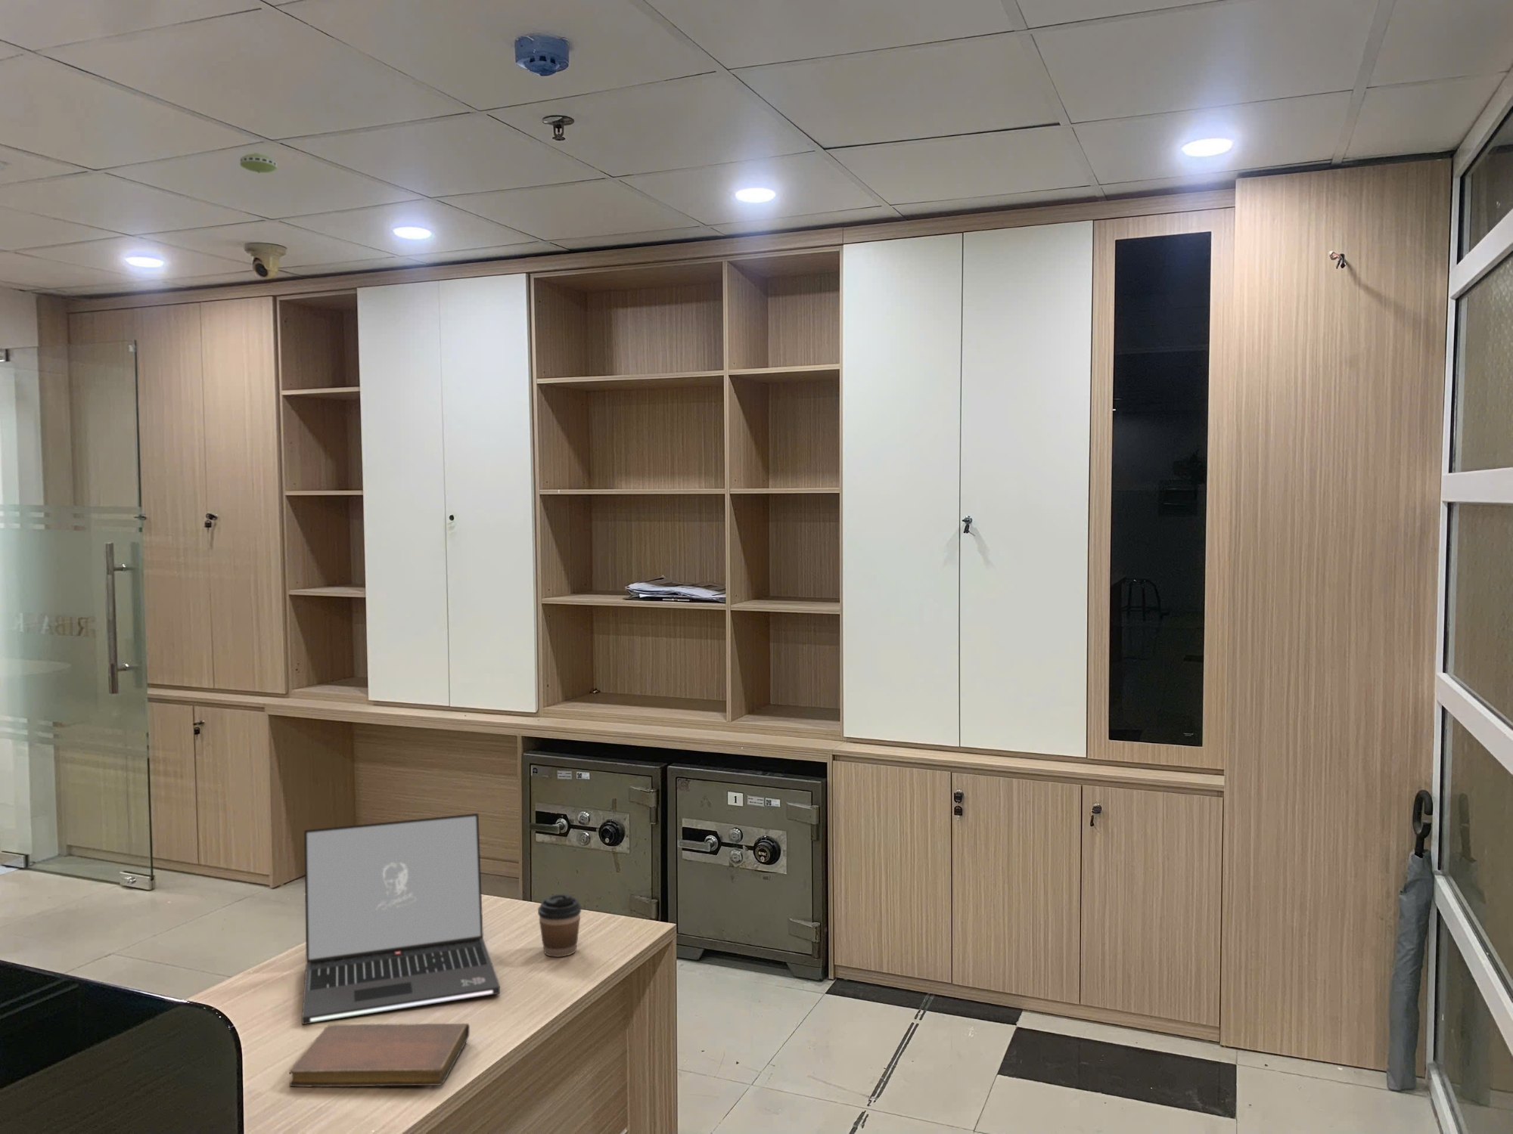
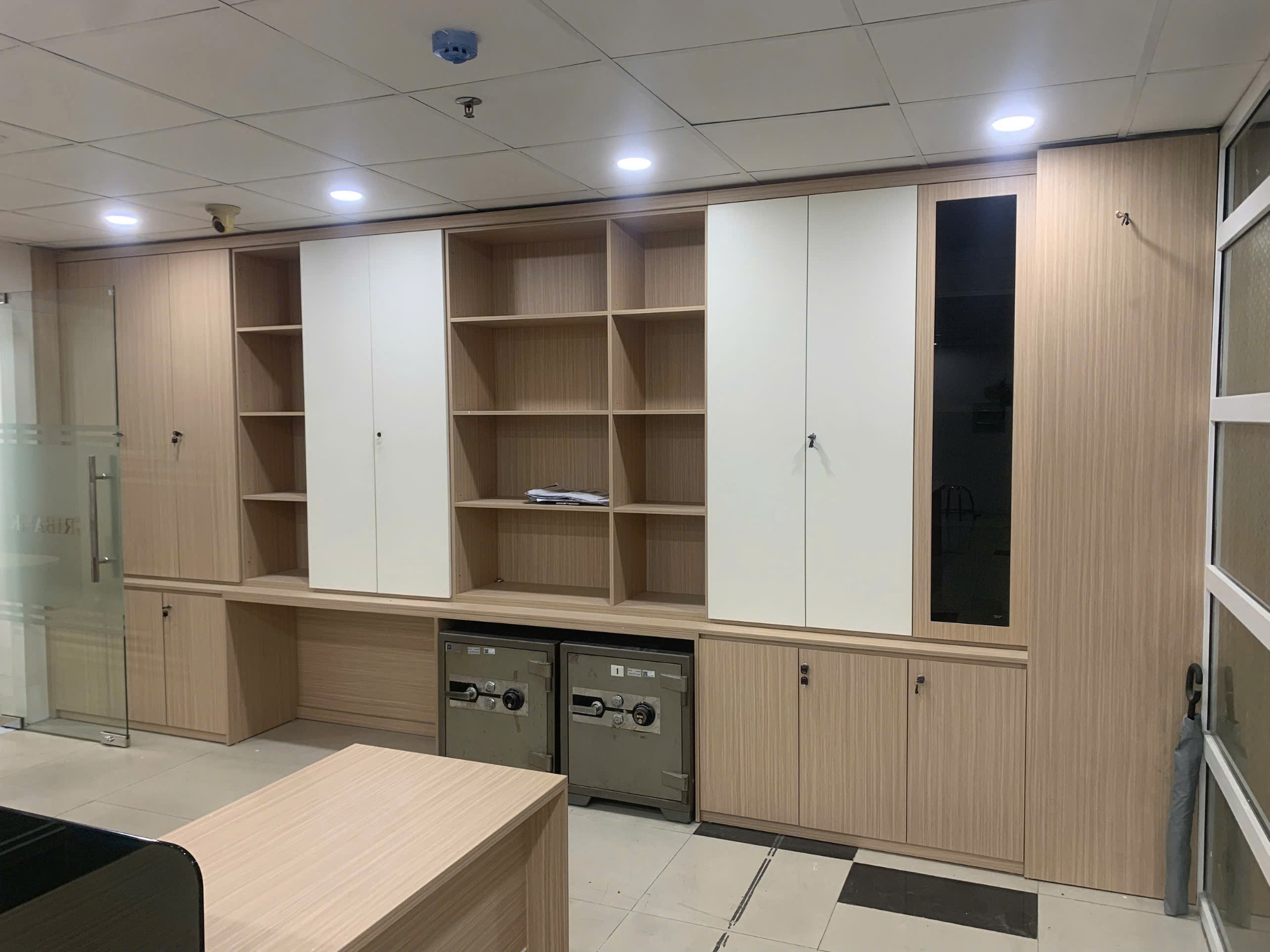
- smoke detector [239,152,279,174]
- coffee cup [537,893,583,958]
- laptop [301,812,500,1026]
- notebook [289,1023,471,1088]
